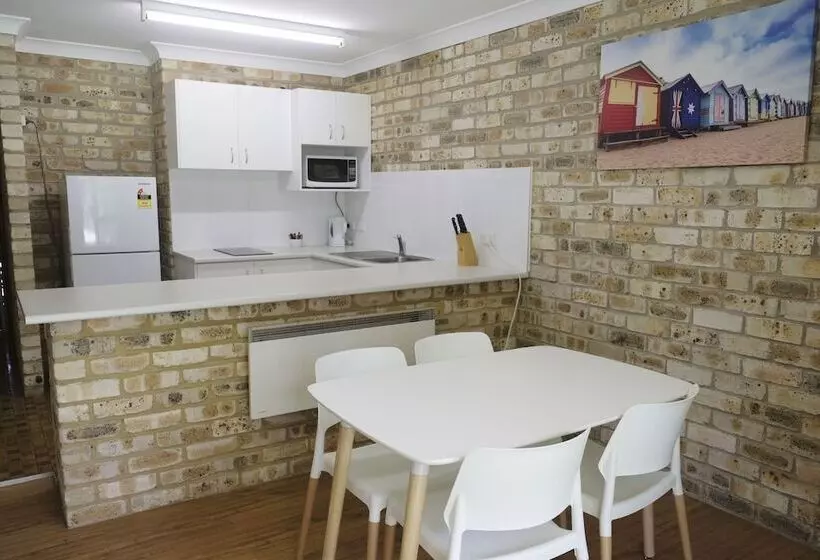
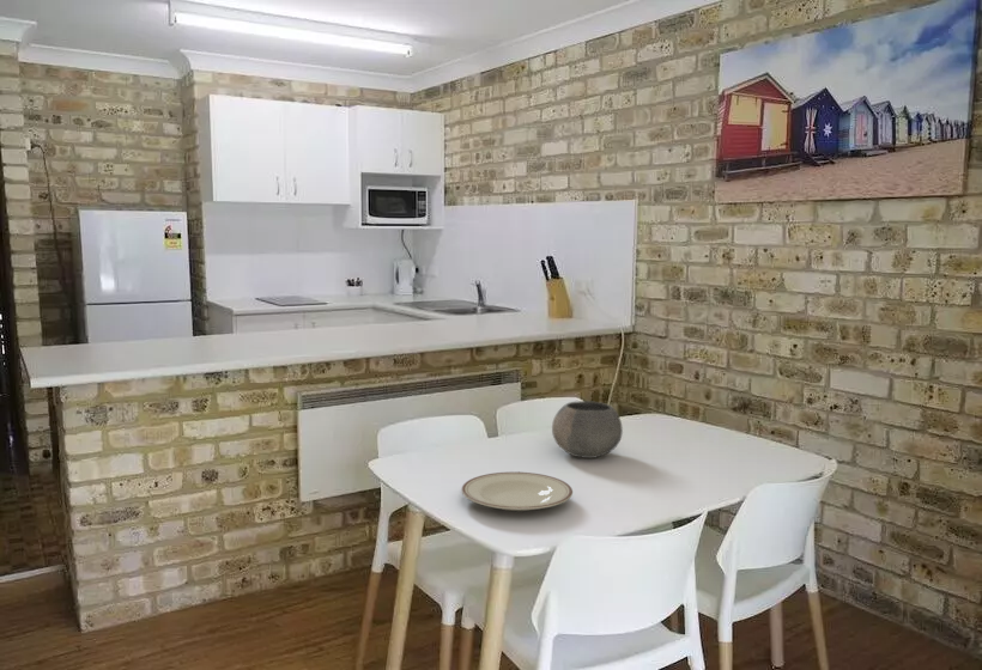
+ plate [460,471,574,512]
+ bowl [551,400,624,459]
